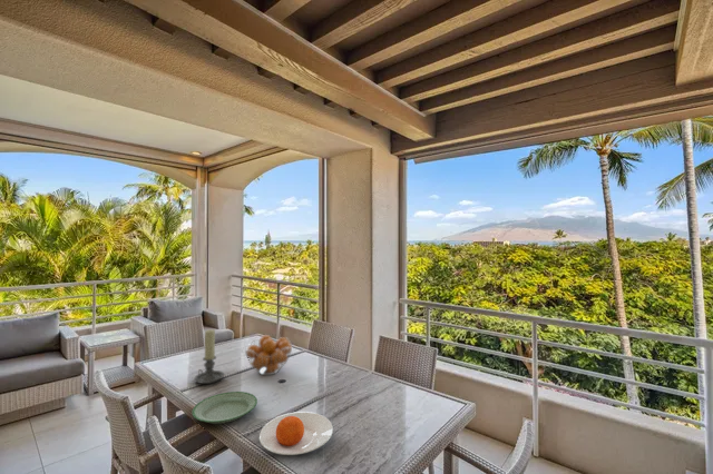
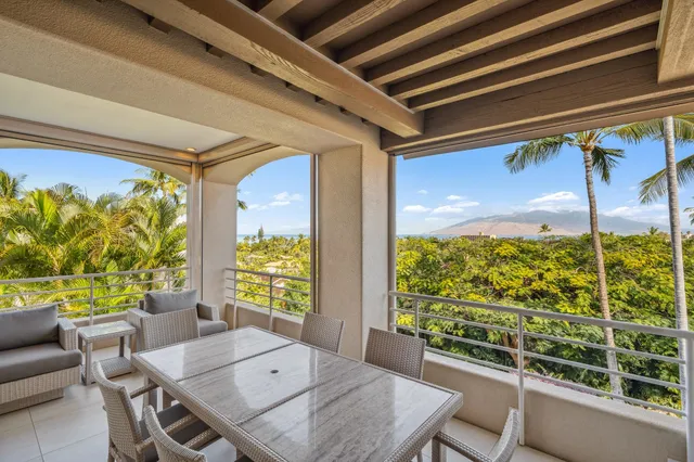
- plate [191,391,258,425]
- fruit basket [244,334,293,376]
- candle holder [193,328,225,385]
- plate [258,411,334,456]
